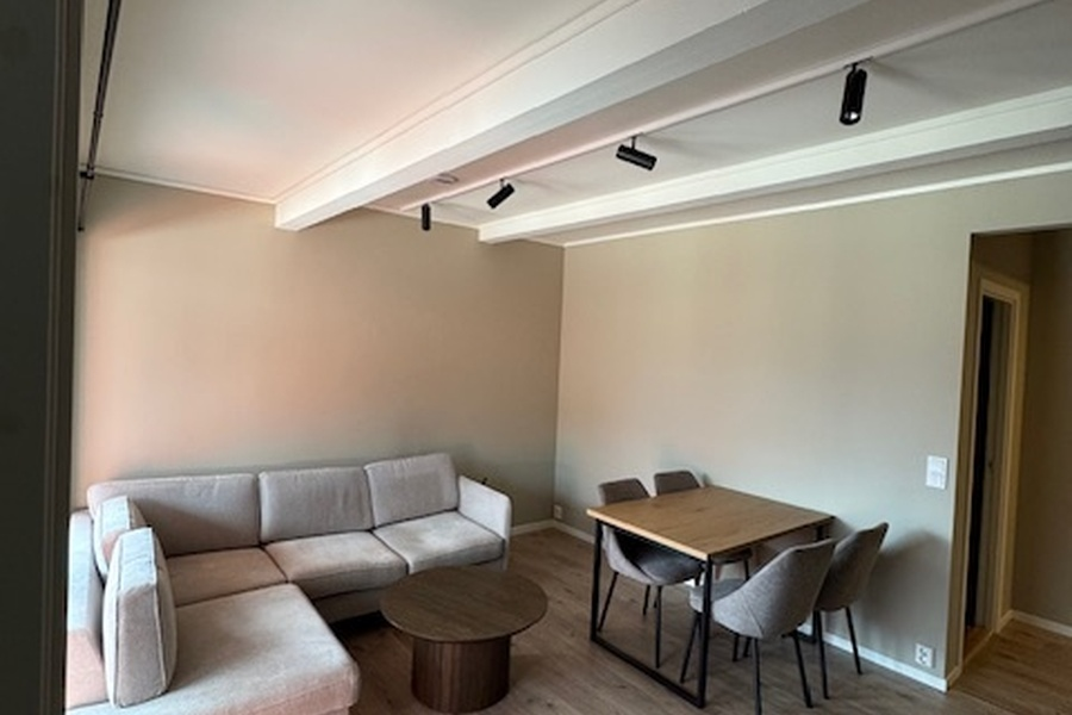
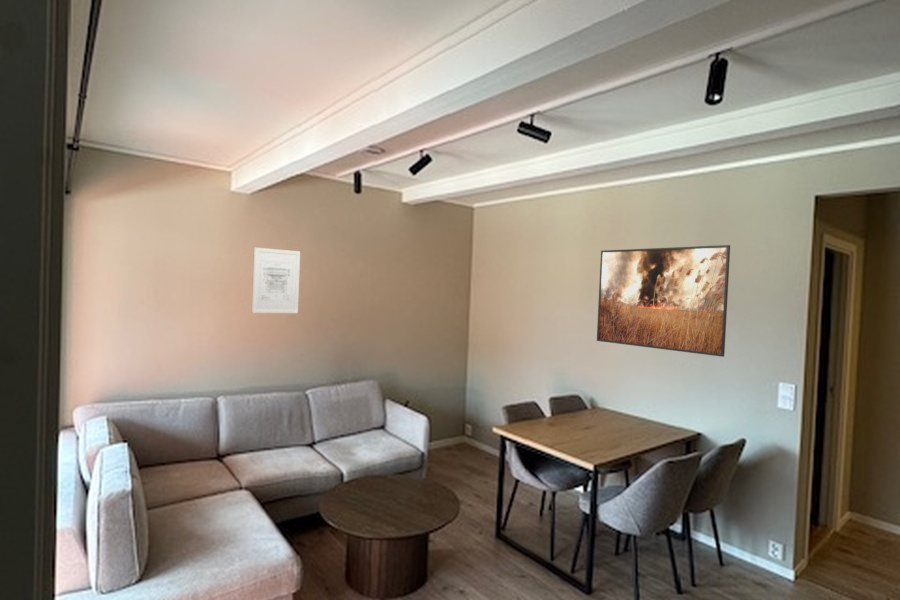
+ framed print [596,244,731,358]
+ wall art [251,246,301,314]
